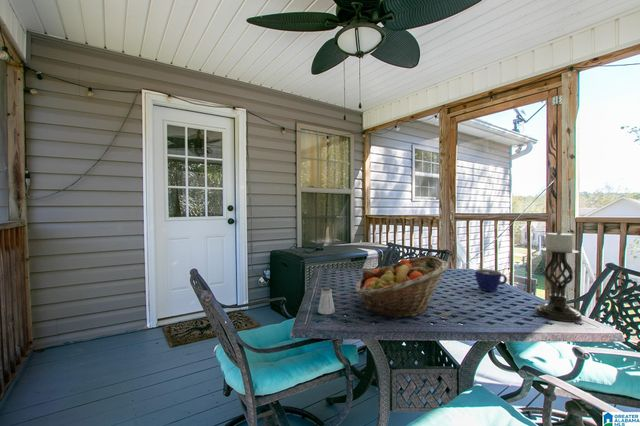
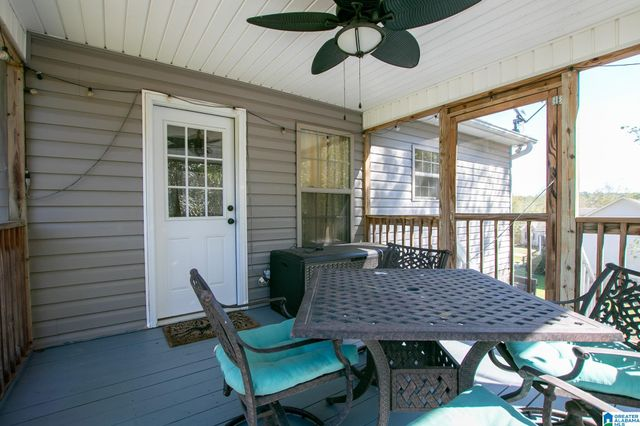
- candle holder [534,229,583,323]
- fruit basket [354,255,450,320]
- saltshaker [317,286,336,315]
- cup [474,268,508,293]
